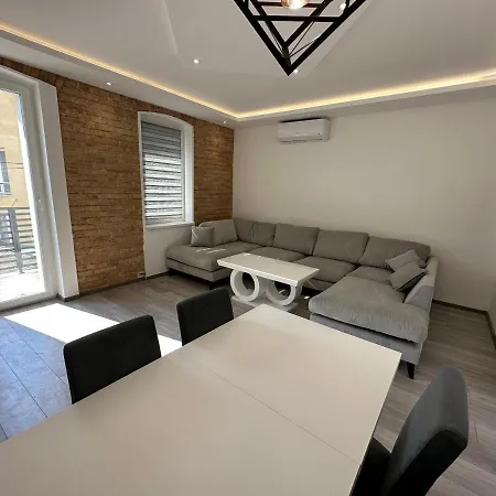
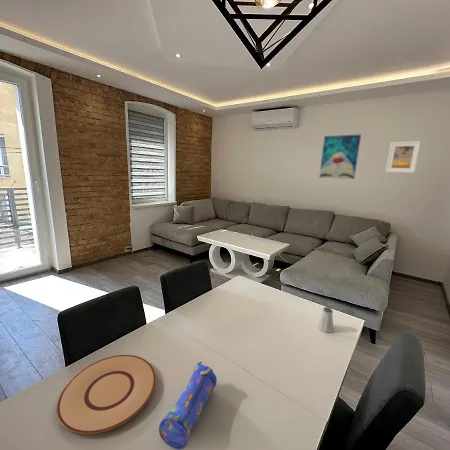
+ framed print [385,140,422,174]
+ plate [56,354,157,435]
+ saltshaker [316,306,334,334]
+ wall art [319,134,362,180]
+ pencil case [158,361,218,450]
